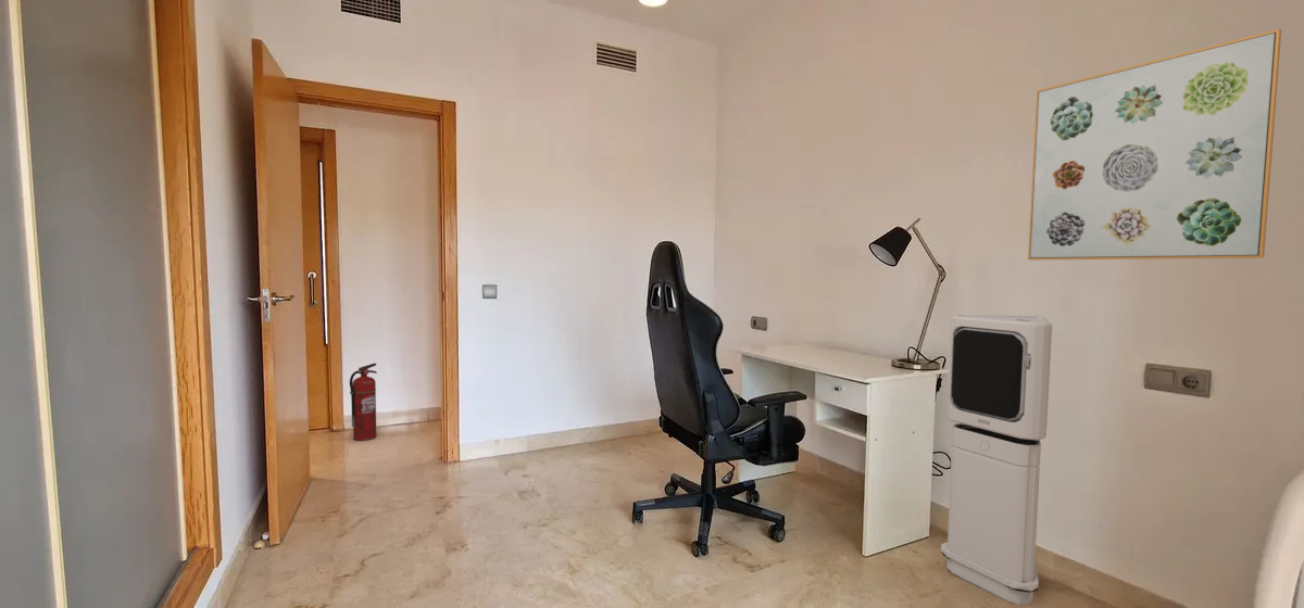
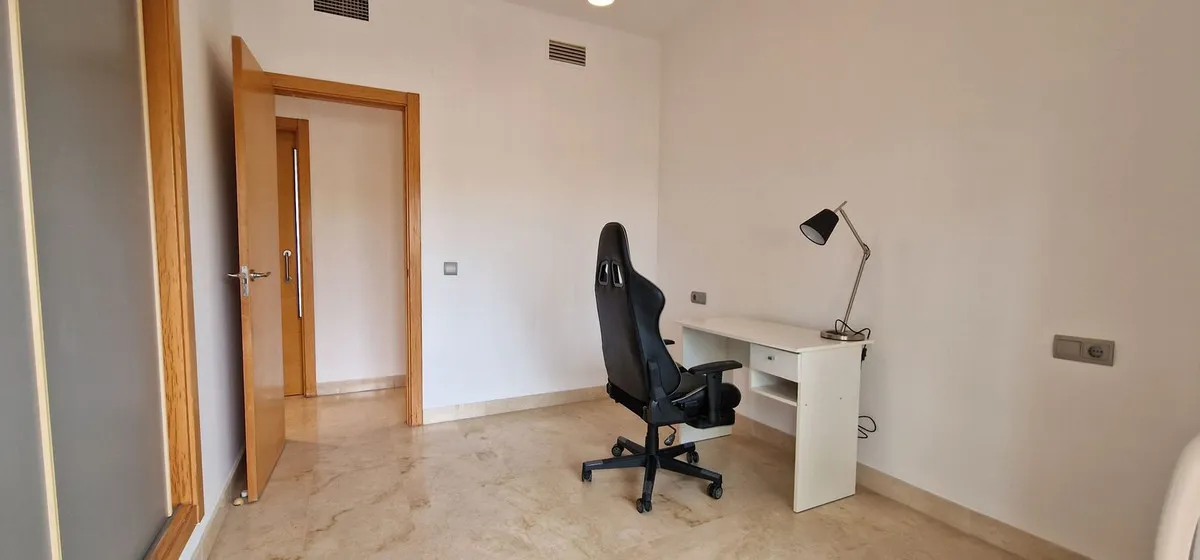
- wall art [1027,28,1282,261]
- fire extinguisher [349,363,378,442]
- air purifier [940,314,1053,606]
